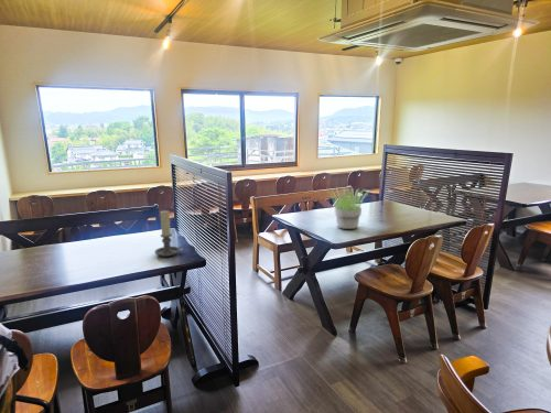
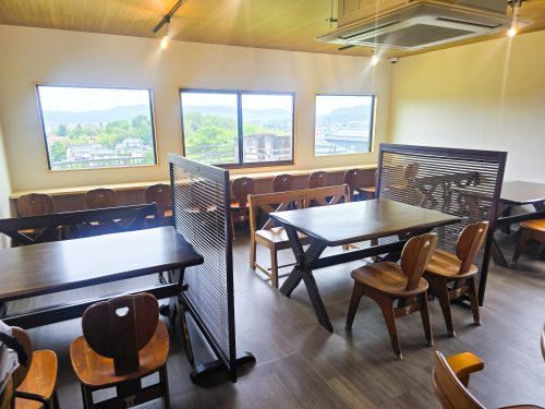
- potted plant [326,187,369,230]
- candle holder [153,209,186,258]
